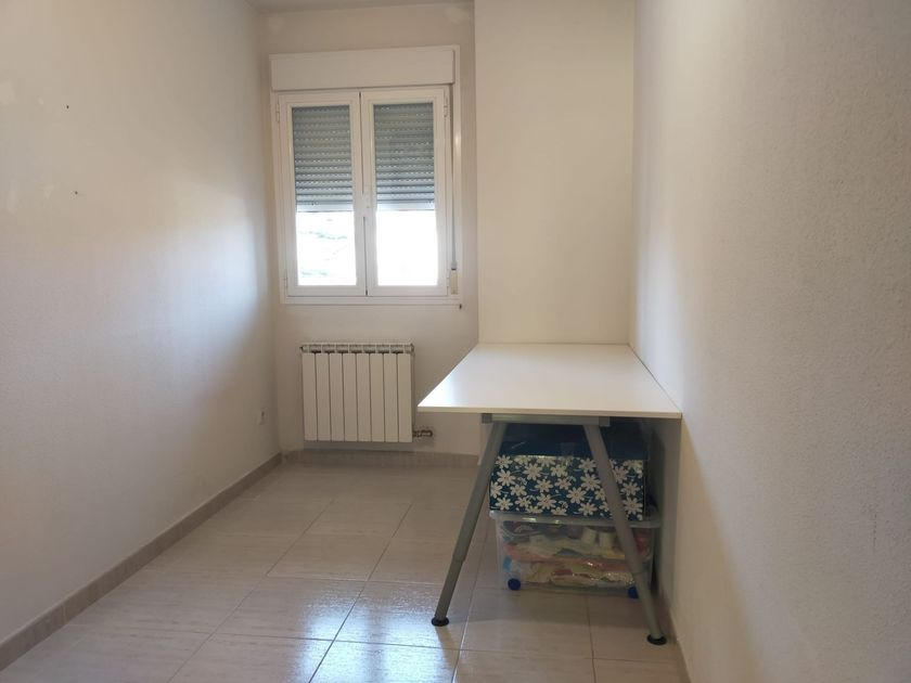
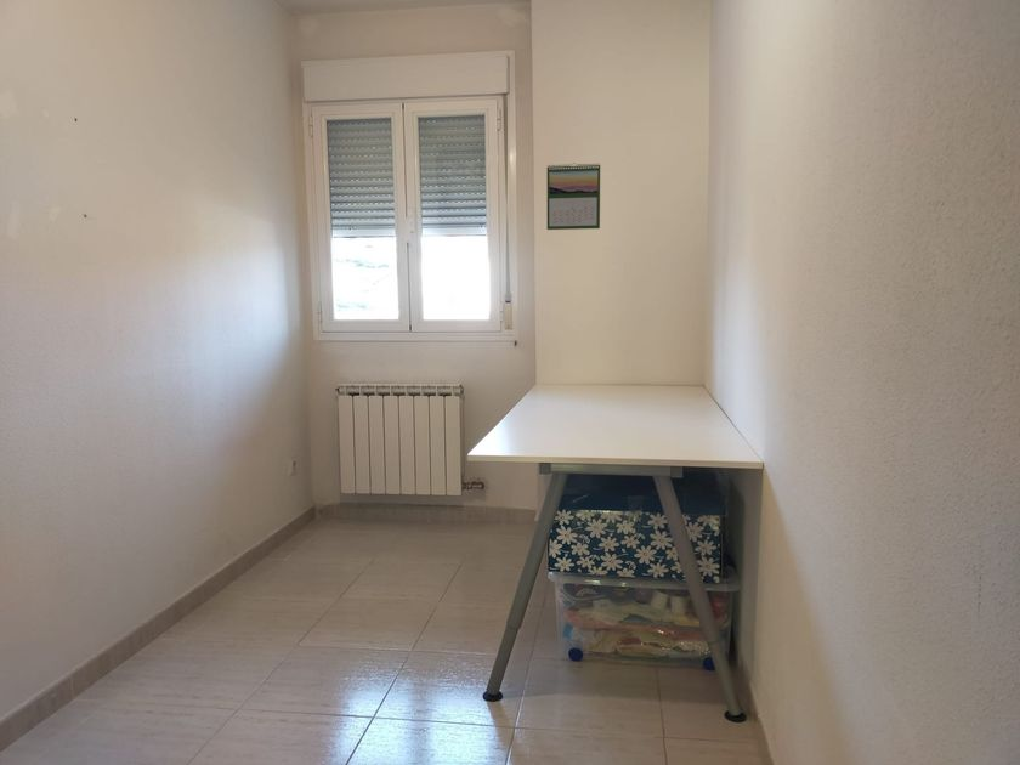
+ calendar [546,162,601,231]
